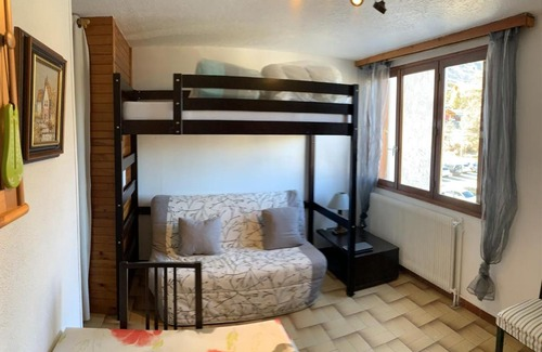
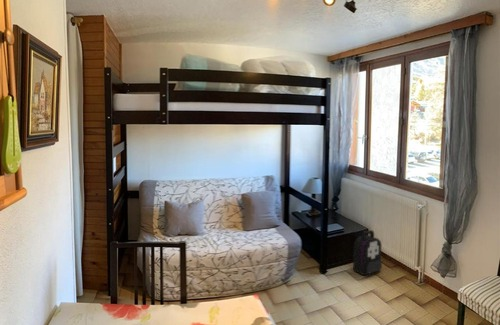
+ backpack [351,229,383,276]
